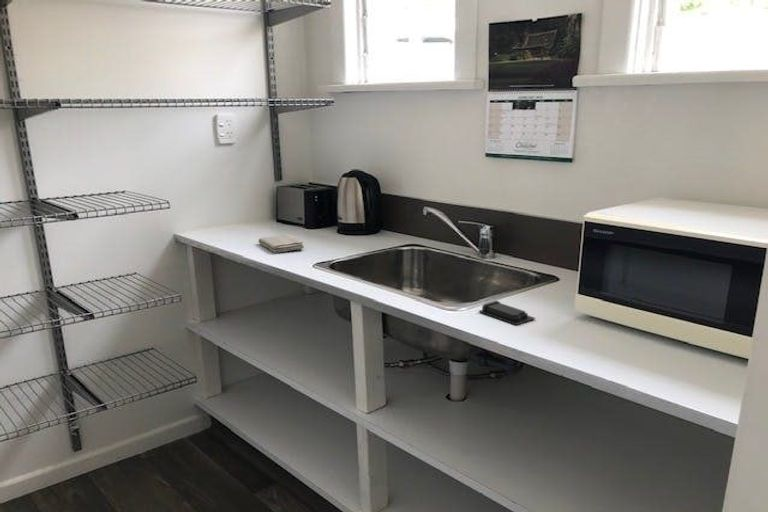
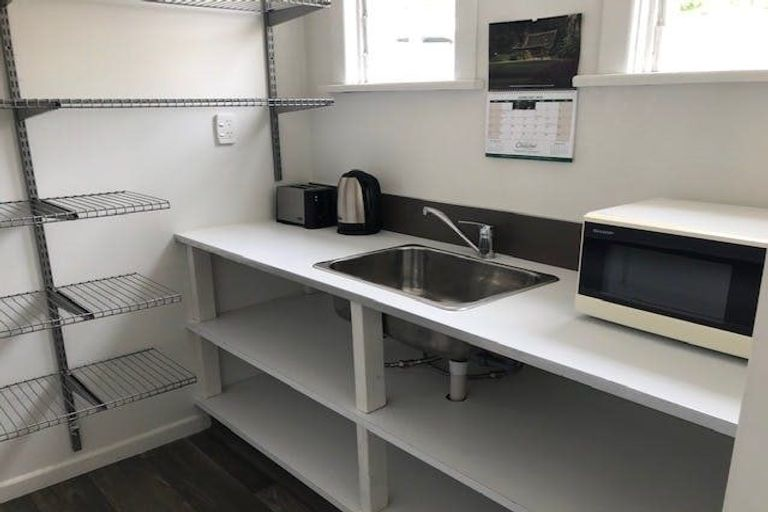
- soap bar [478,300,536,326]
- washcloth [257,233,305,254]
